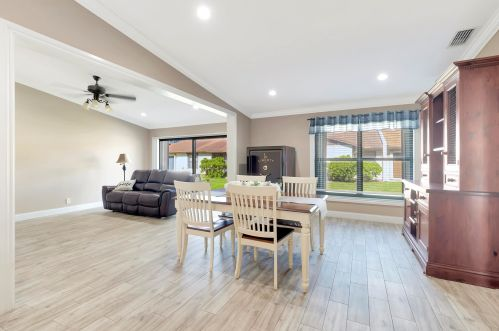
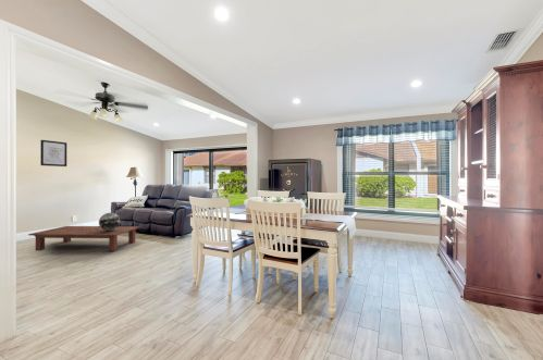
+ wall art [39,139,67,167]
+ coffee table [27,225,141,252]
+ decorative globe [98,212,121,231]
